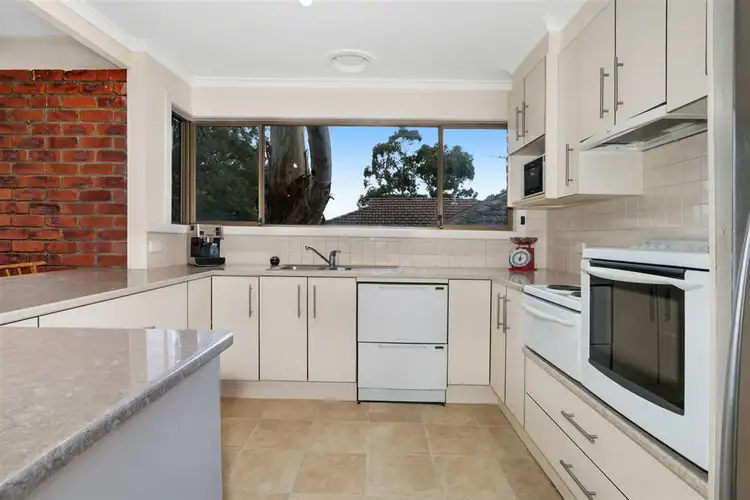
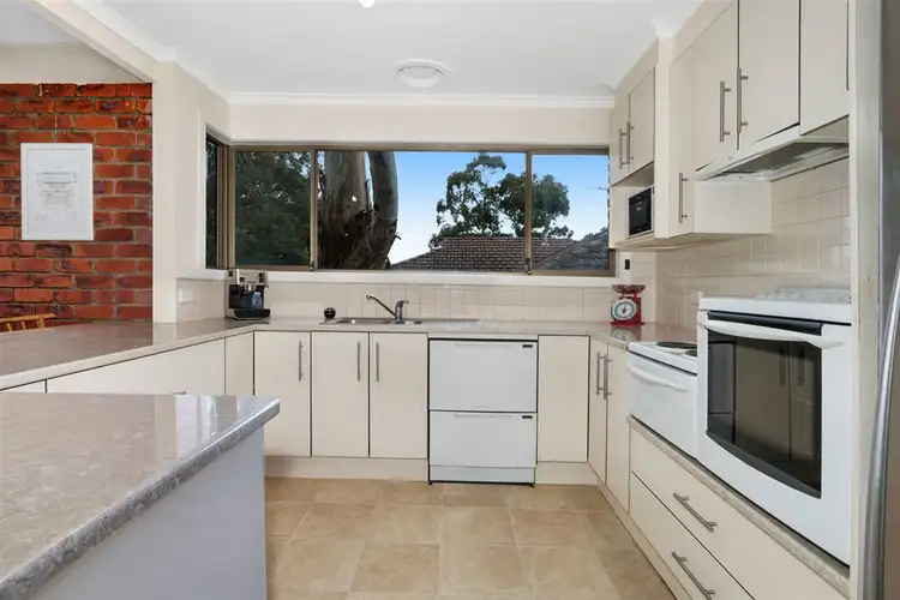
+ wall art [20,142,94,241]
